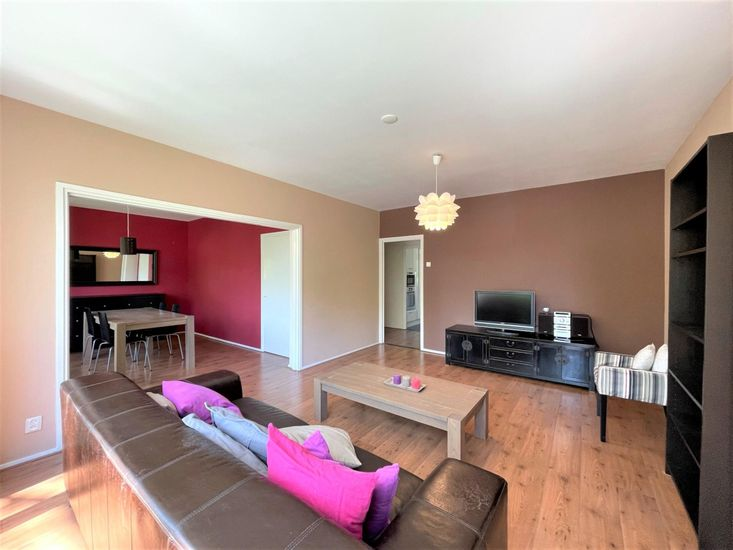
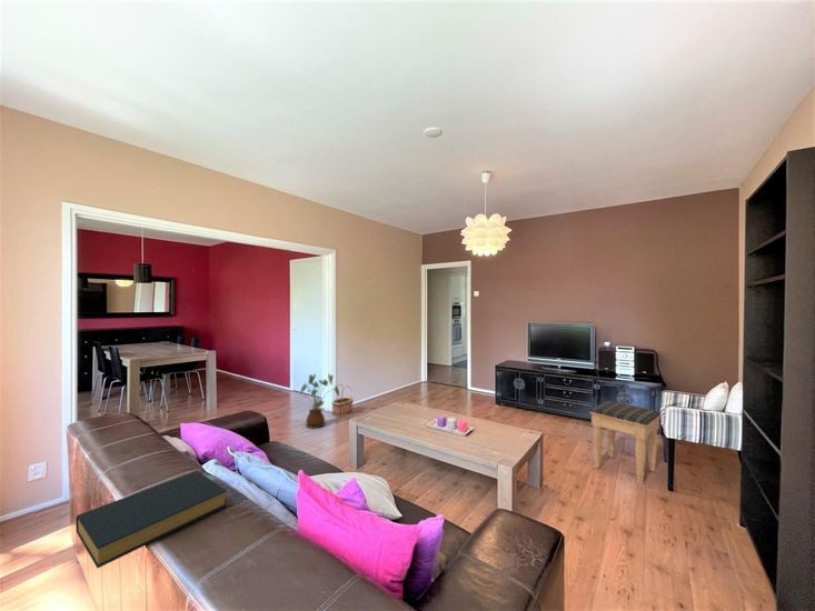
+ hardback book [74,470,228,569]
+ footstool [588,400,662,485]
+ house plant [299,372,340,430]
+ basket [331,383,355,418]
